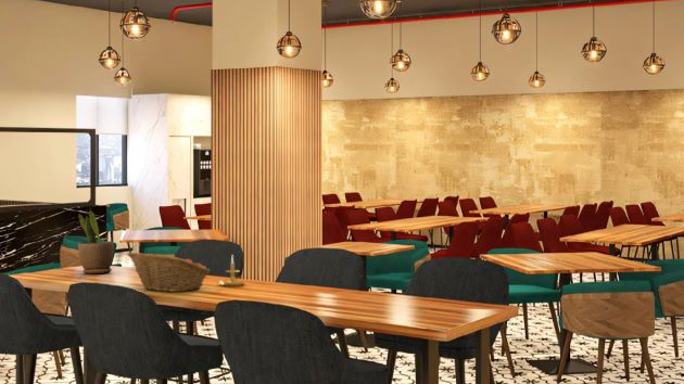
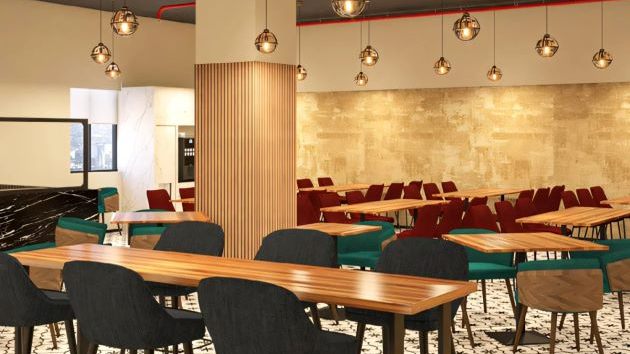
- fruit basket [127,252,211,293]
- candle holder [218,255,248,287]
- potted plant [77,209,114,274]
